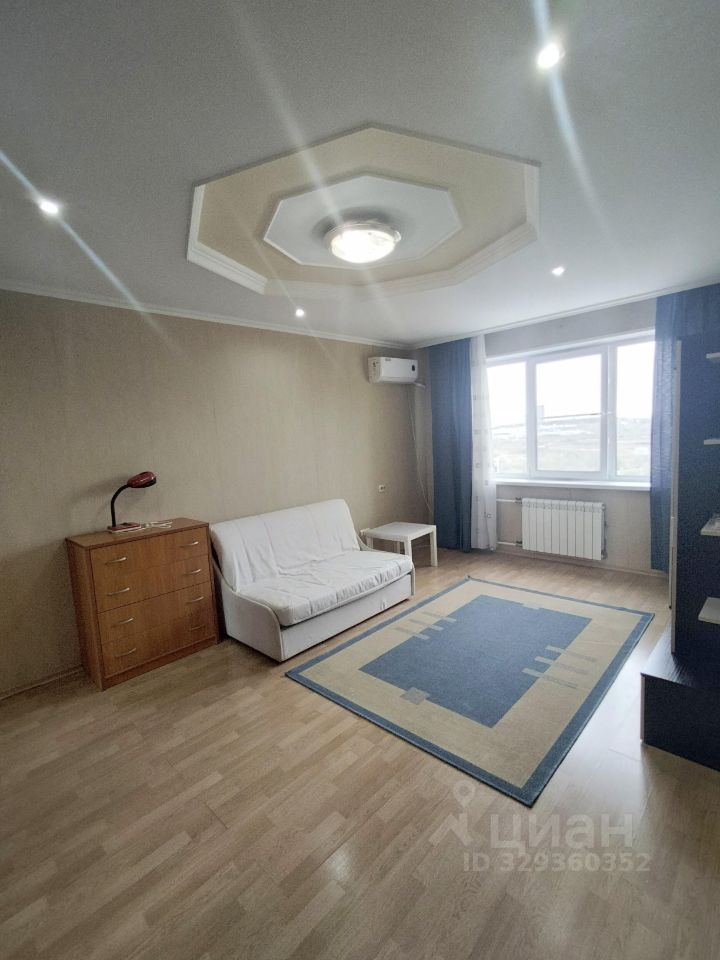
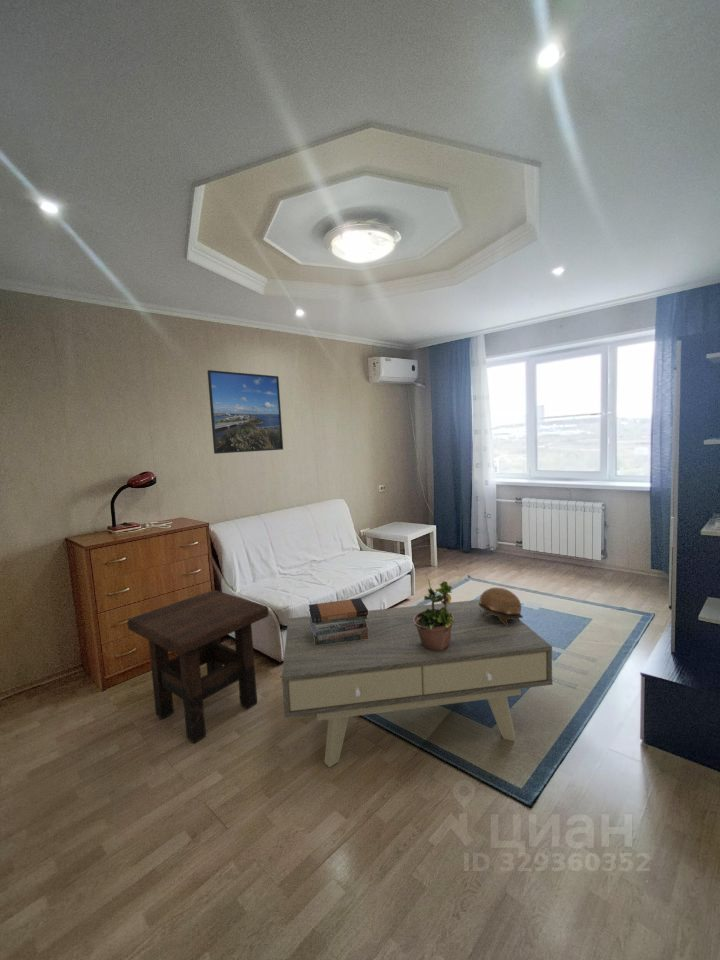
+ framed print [206,369,284,455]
+ decorative bowl [478,587,524,626]
+ potted plant [413,573,455,651]
+ side table [126,589,270,744]
+ book stack [308,597,369,645]
+ coffee table [281,599,553,768]
